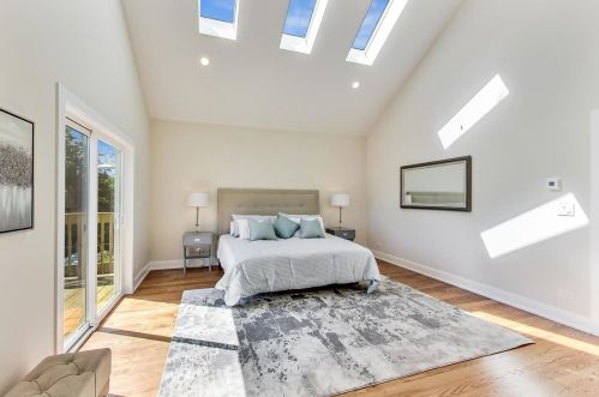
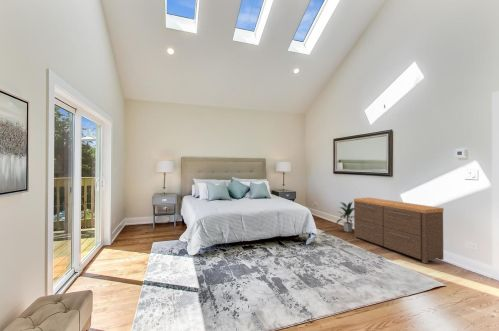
+ dresser [353,197,445,264]
+ indoor plant [335,200,354,233]
